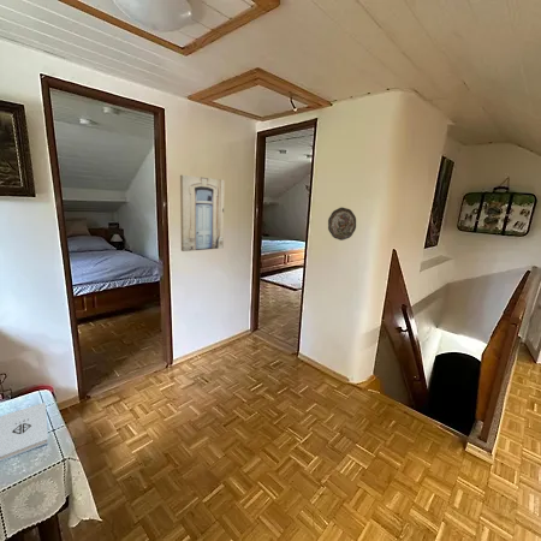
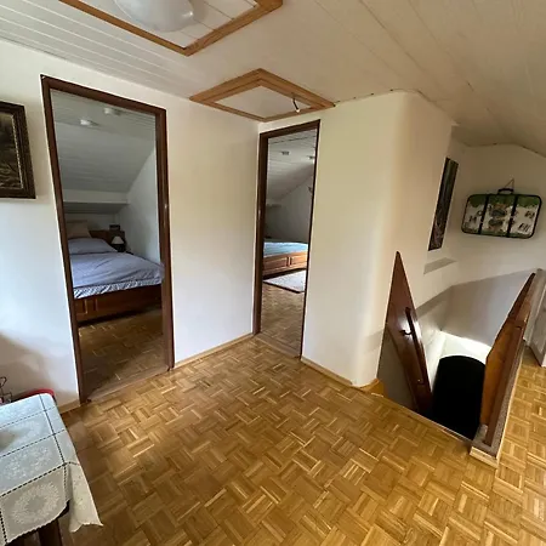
- decorative plate [327,207,357,242]
- wall art [179,174,226,252]
- notepad [0,402,49,462]
